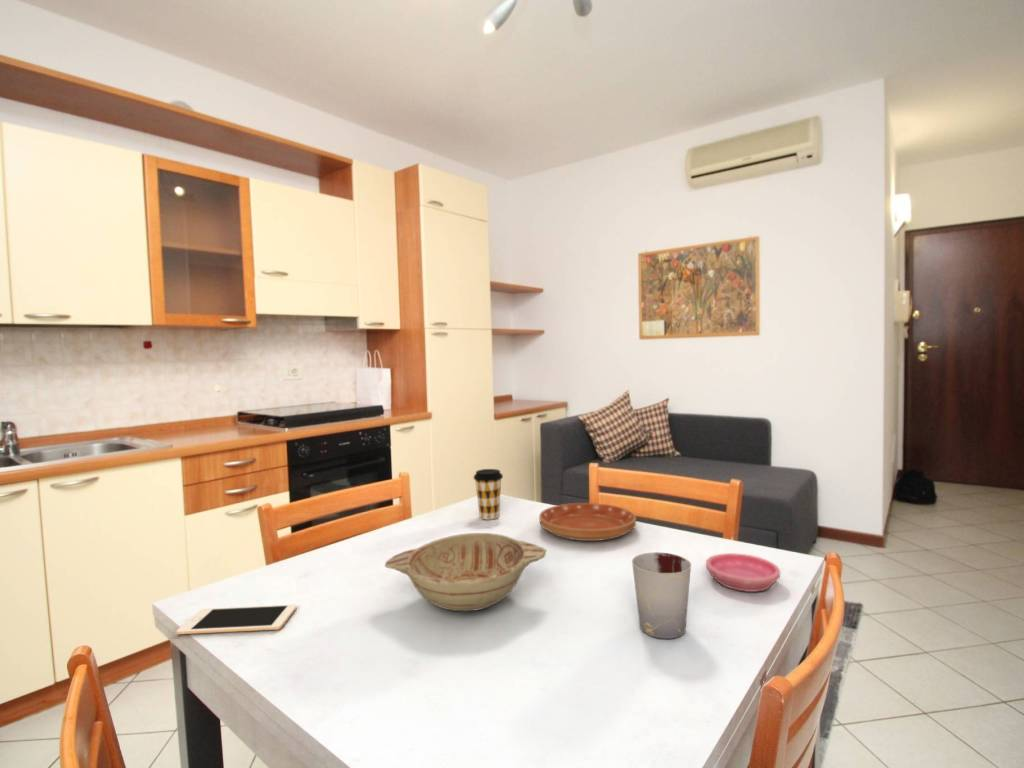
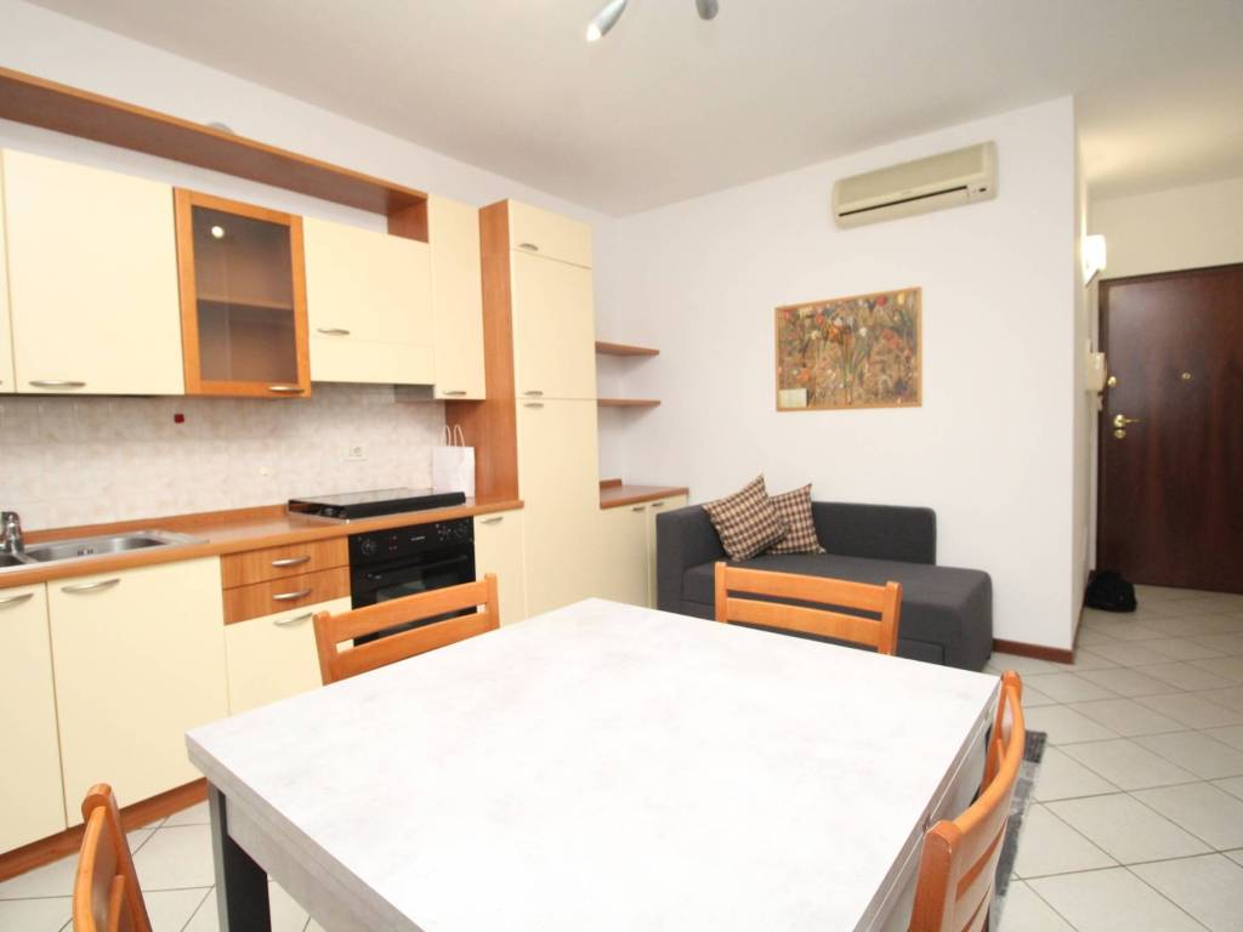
- coffee cup [472,468,504,520]
- decorative bowl [384,532,547,612]
- saucer [538,502,637,542]
- cell phone [176,604,297,636]
- saucer [705,552,781,593]
- cup [631,552,692,640]
